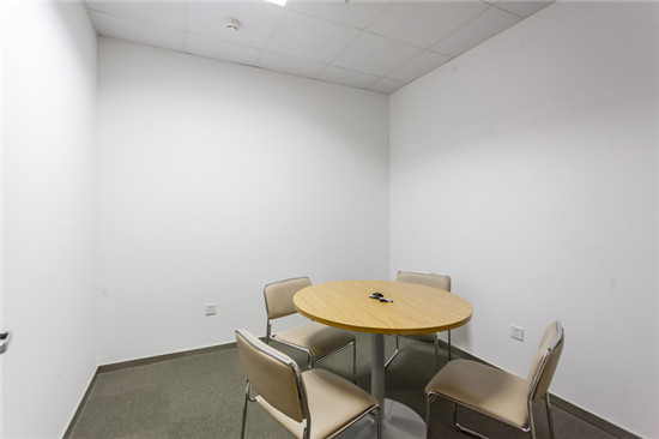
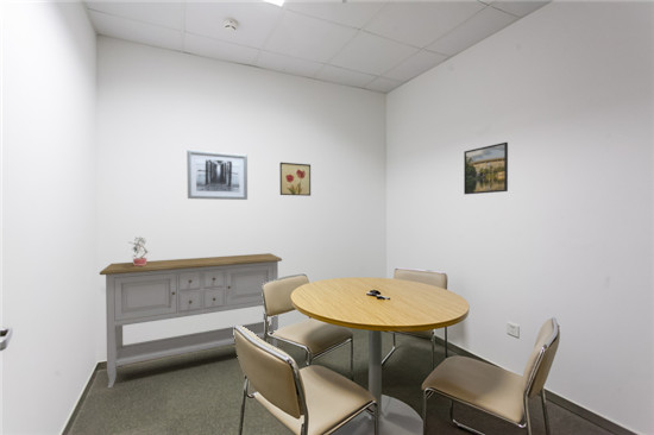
+ wall art [279,162,312,197]
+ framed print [463,141,509,195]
+ wall art [185,149,249,201]
+ sideboard [99,252,283,389]
+ potted plant [128,235,150,265]
